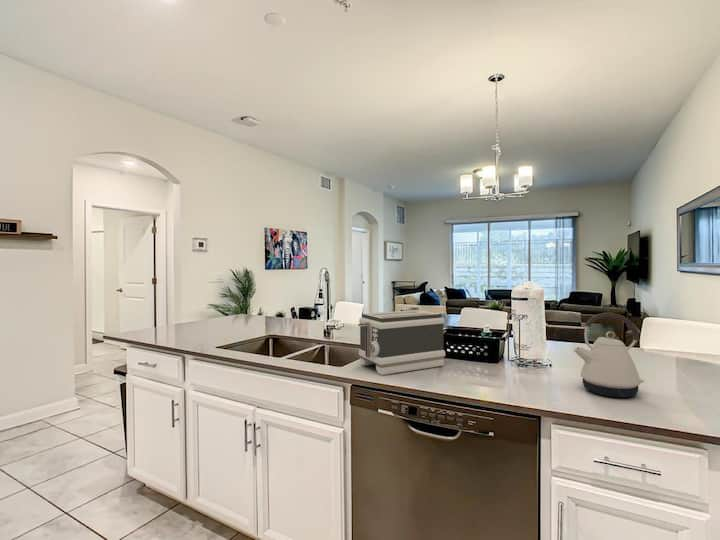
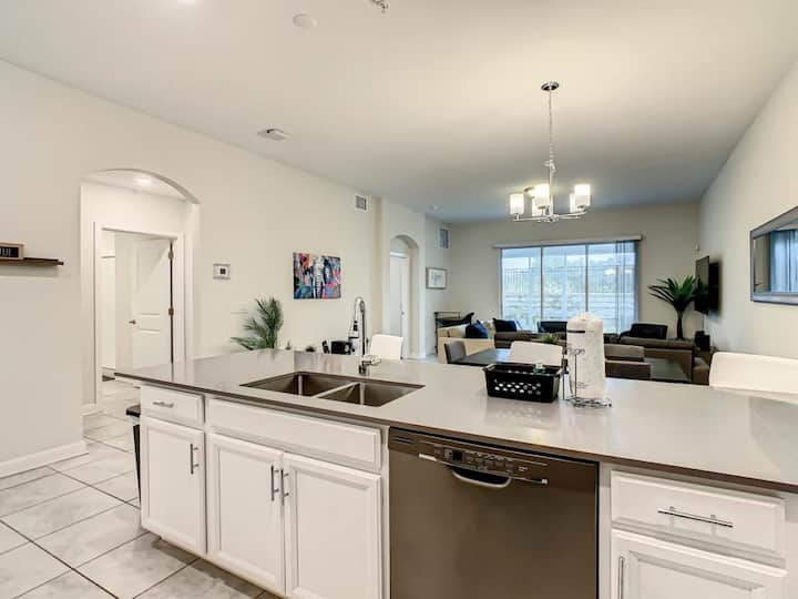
- toaster [357,309,446,376]
- kettle [573,311,645,398]
